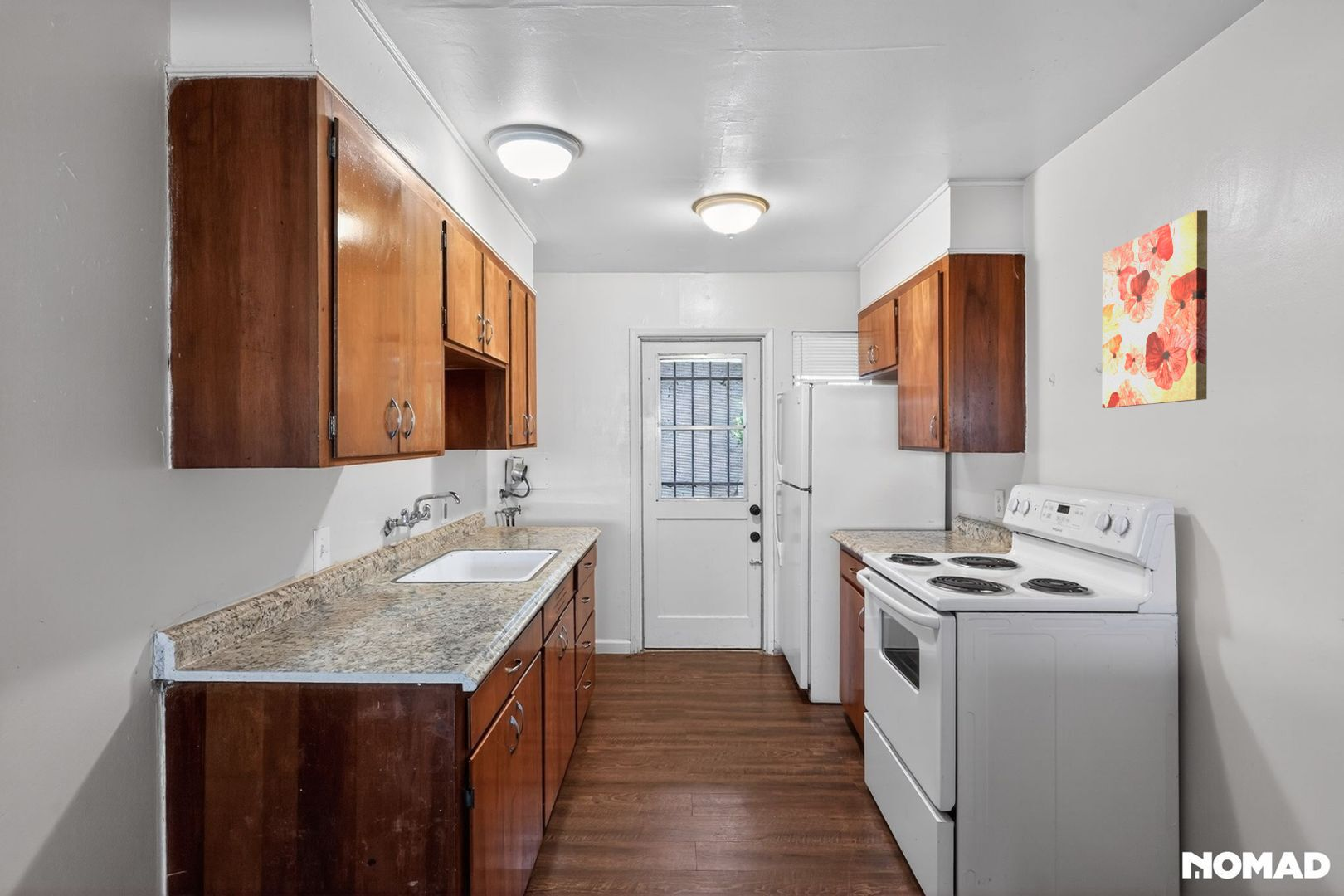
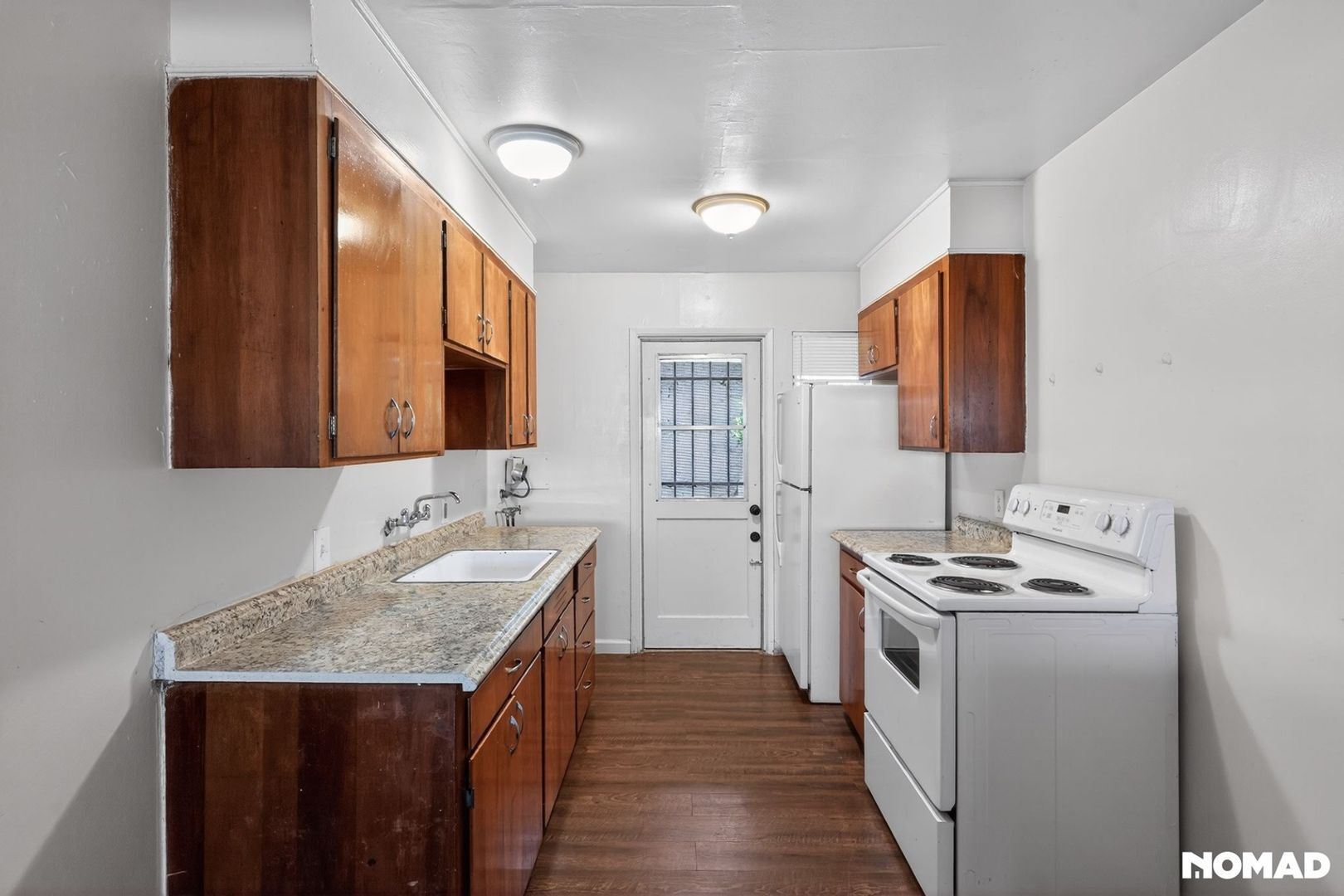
- wall art [1102,209,1208,409]
